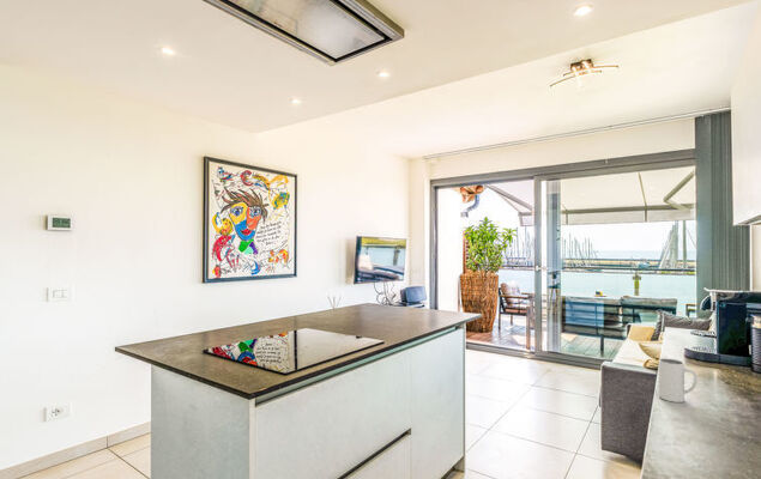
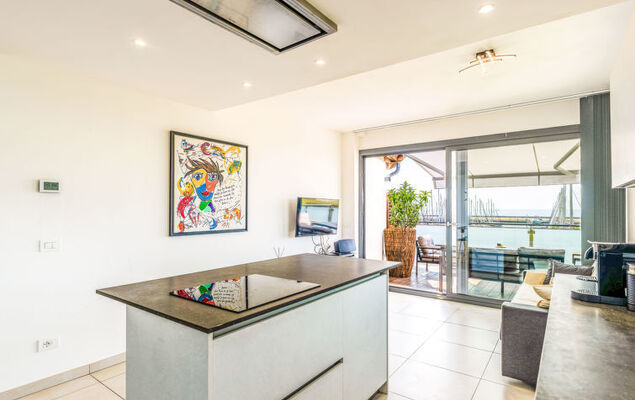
- mug [658,357,699,404]
